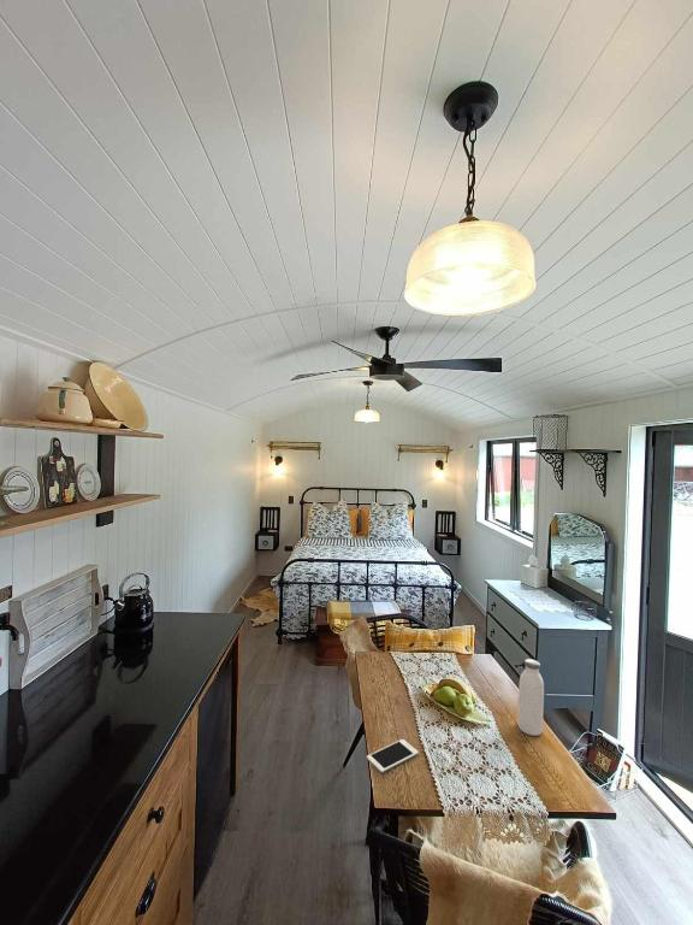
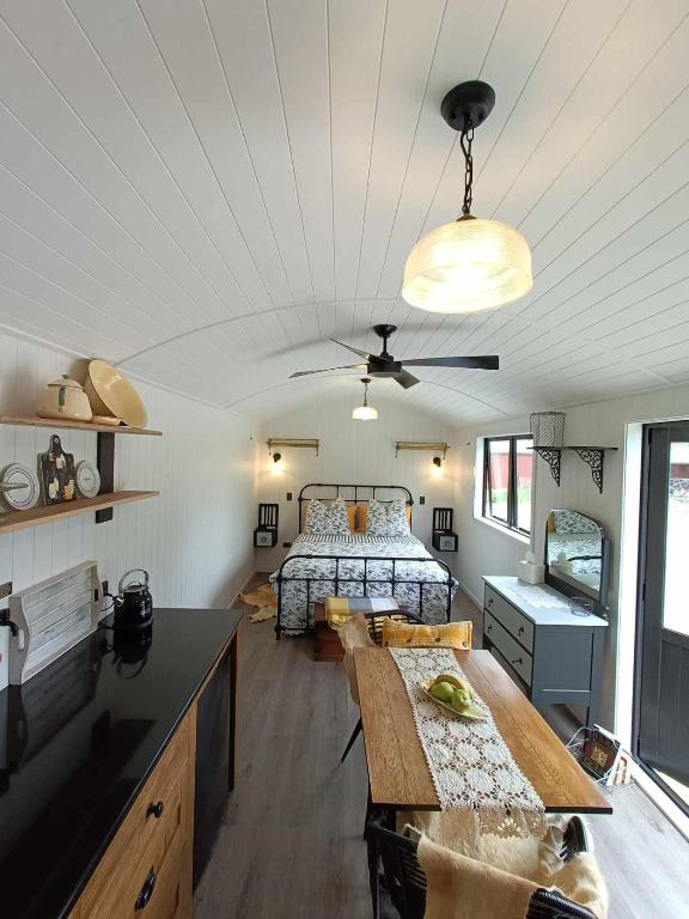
- water bottle [517,658,545,737]
- cell phone [366,738,420,773]
